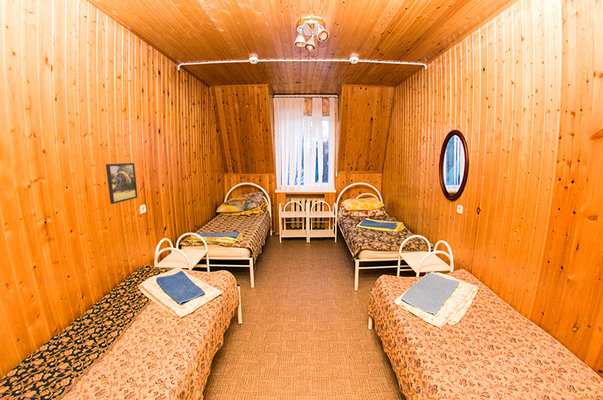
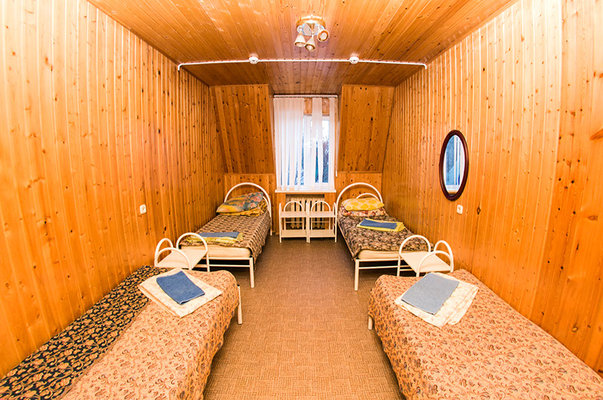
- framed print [105,162,139,205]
